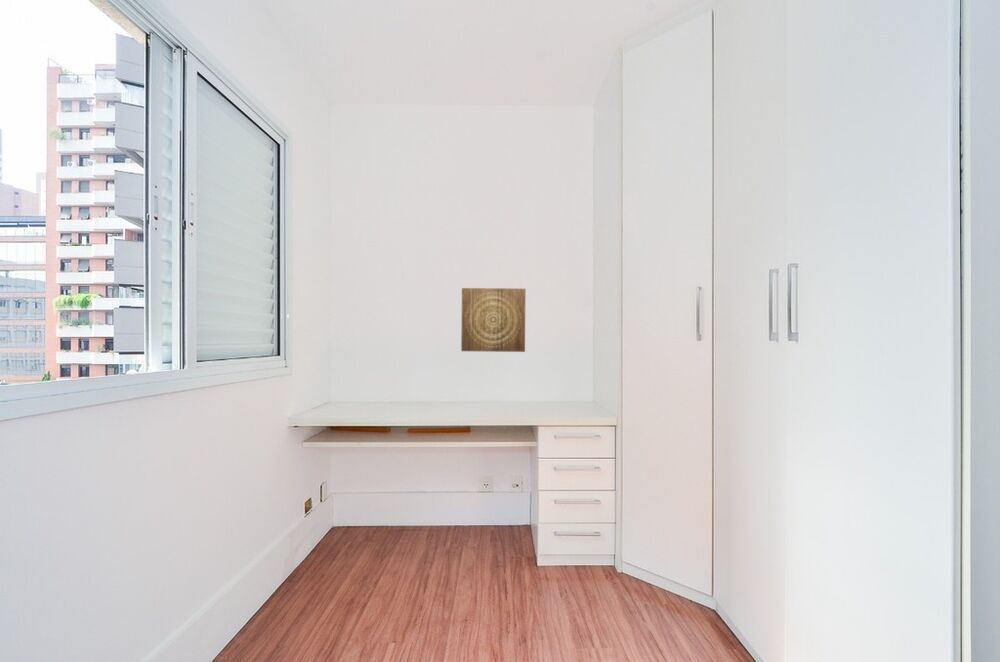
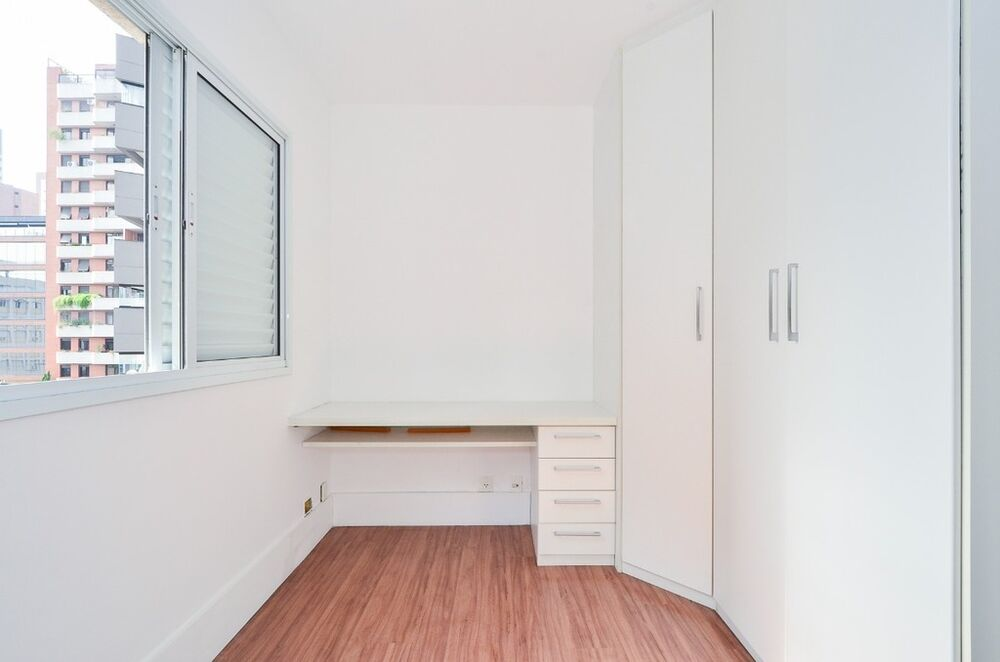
- wall art [460,287,526,353]
